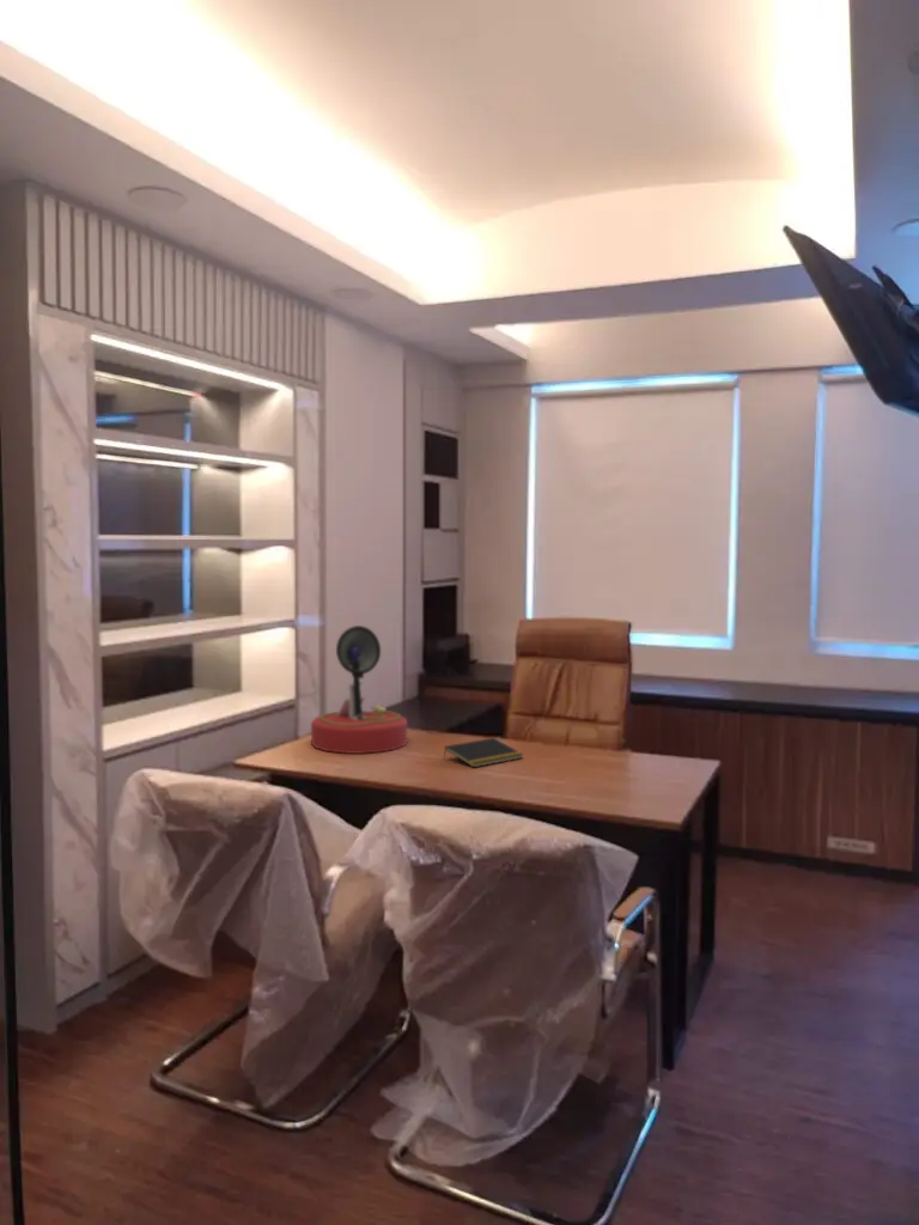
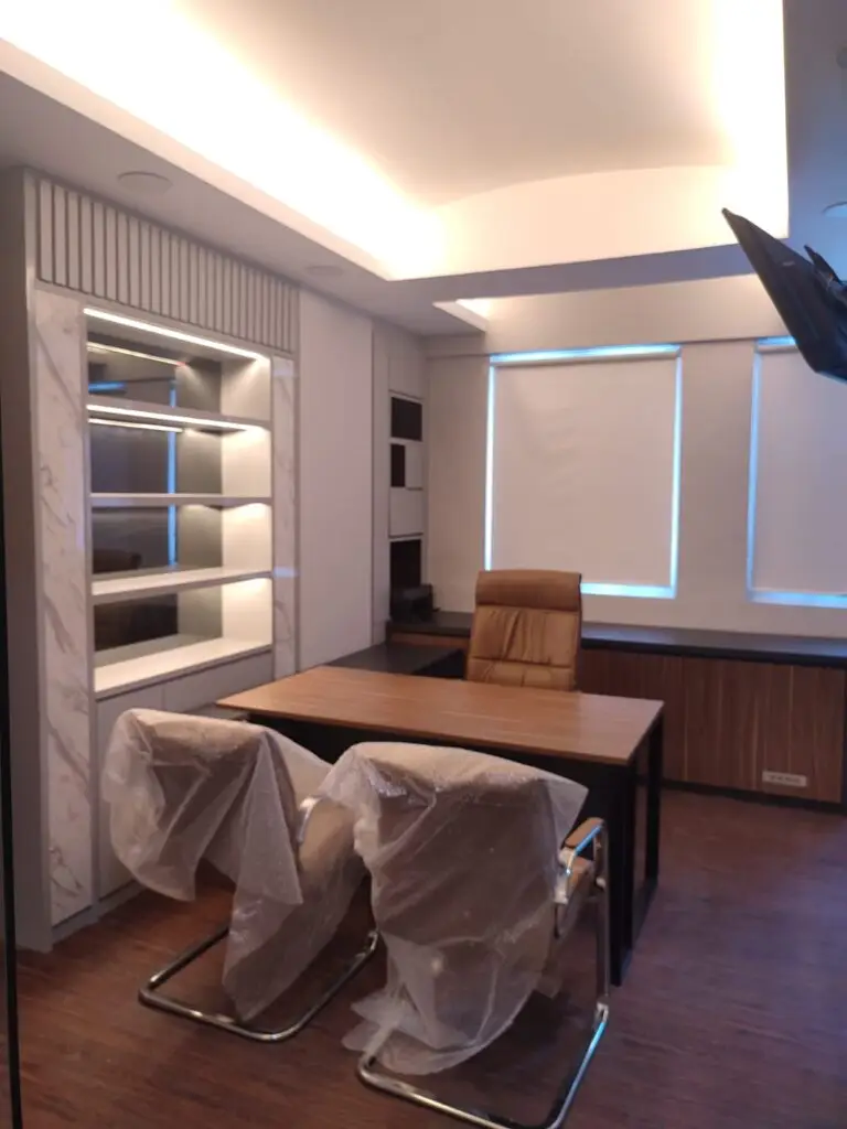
- desk lamp [310,624,408,755]
- notepad [443,737,524,768]
